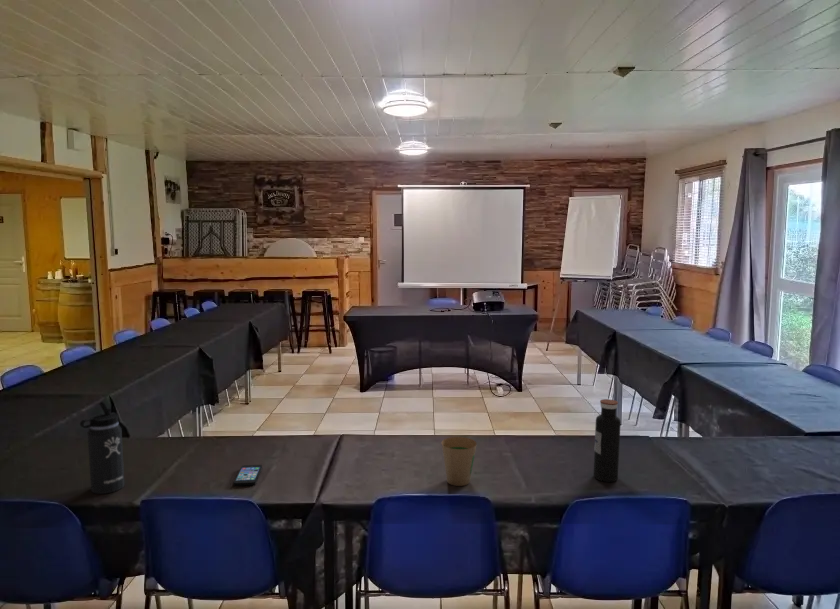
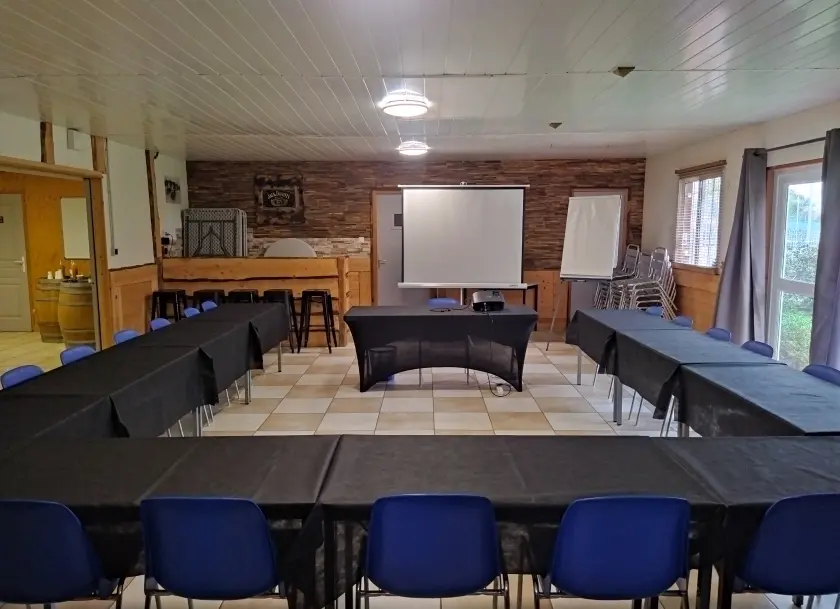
- smartphone [232,464,263,487]
- thermos bottle [79,401,126,495]
- paper cup [441,436,478,487]
- water bottle [592,398,622,483]
